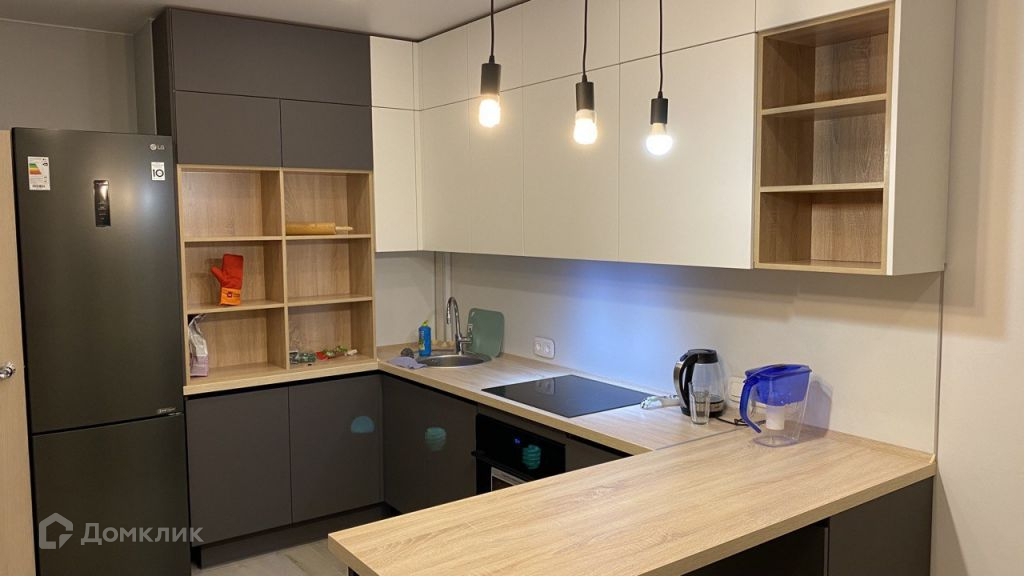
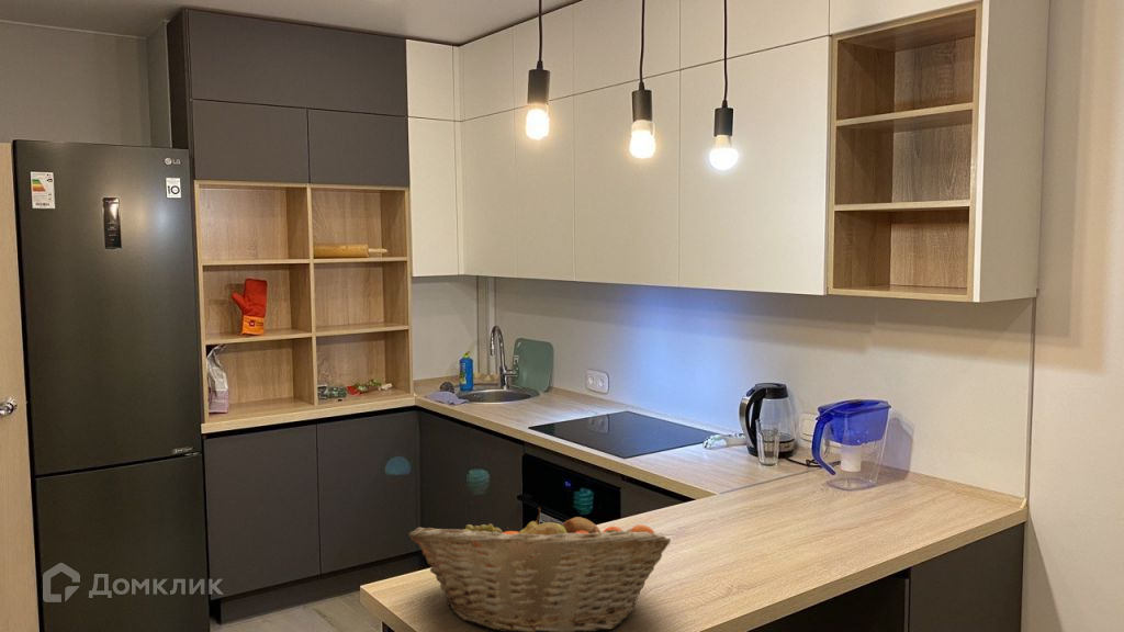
+ fruit basket [407,507,672,632]
